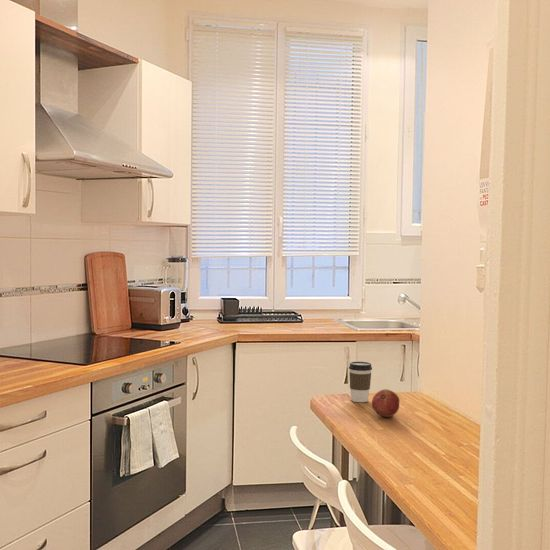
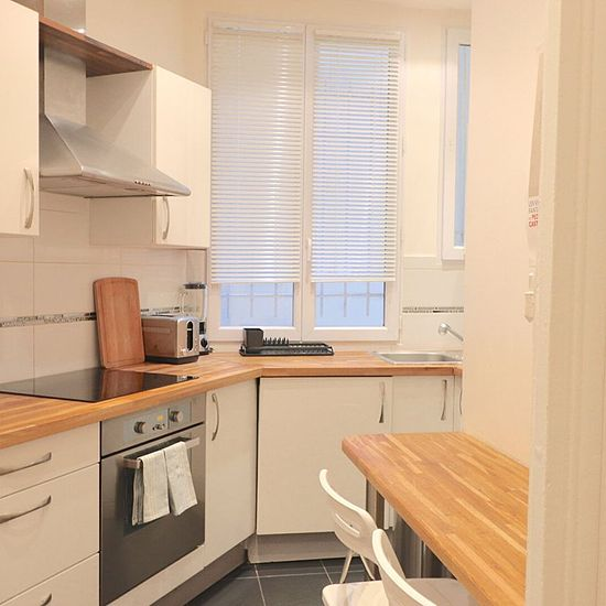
- fruit [371,388,401,418]
- coffee cup [348,360,373,403]
